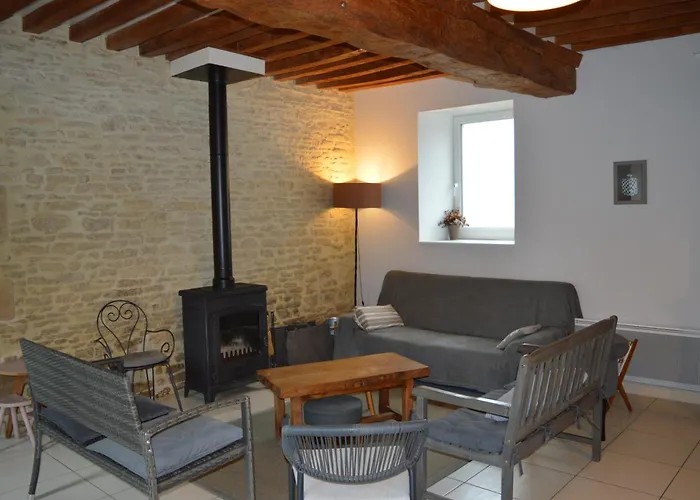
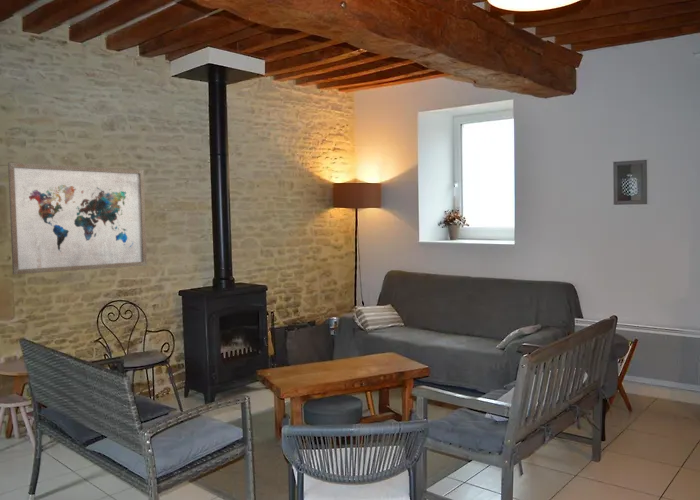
+ wall art [7,162,148,275]
